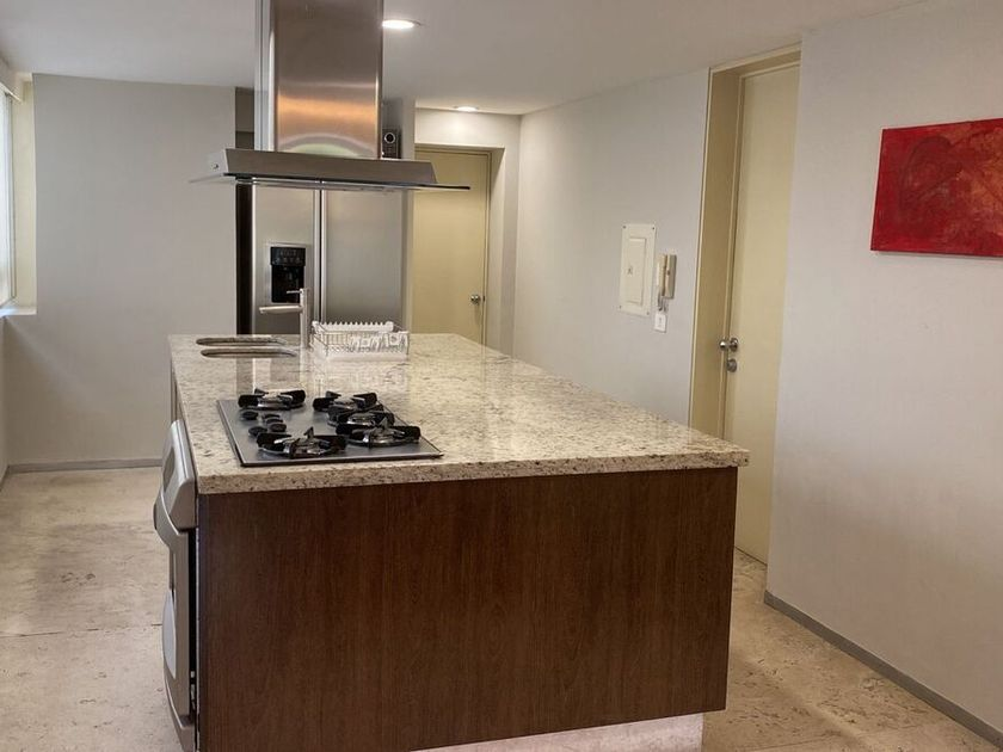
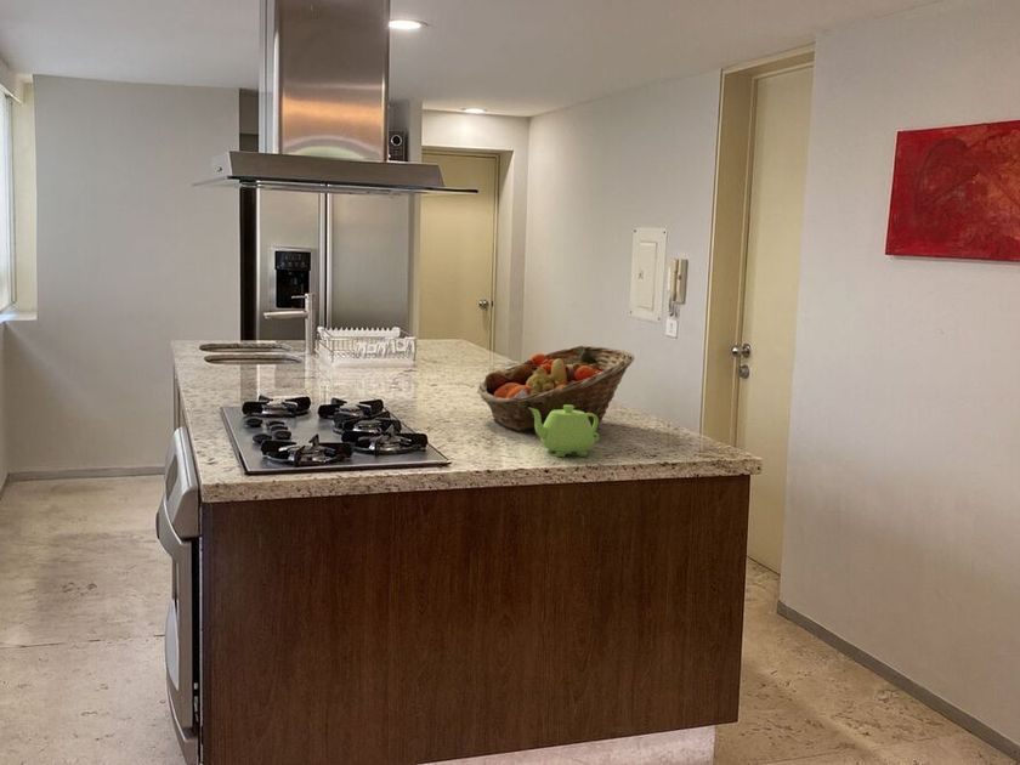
+ fruit basket [476,345,635,433]
+ teapot [529,406,600,458]
